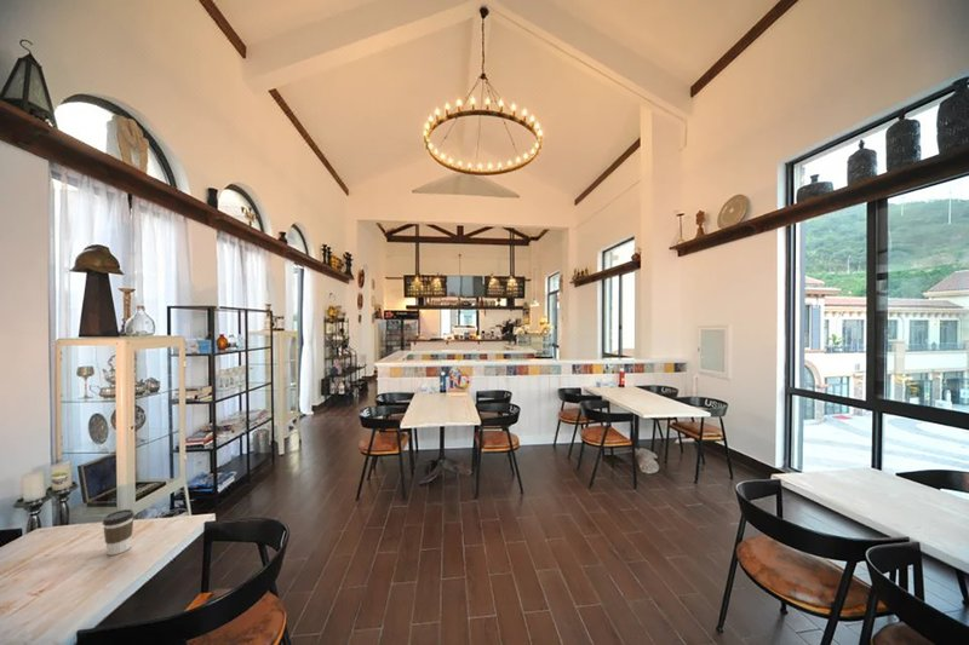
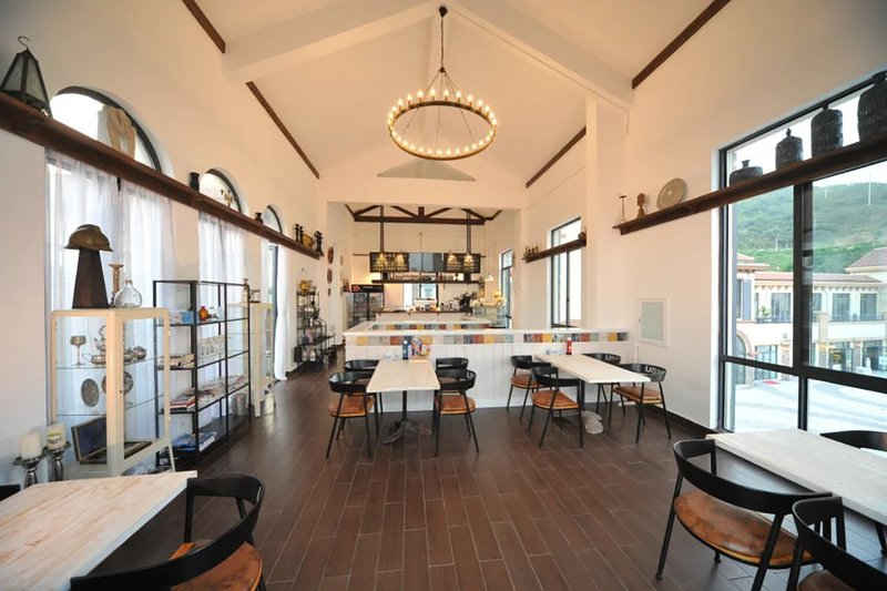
- coffee cup [102,508,136,557]
